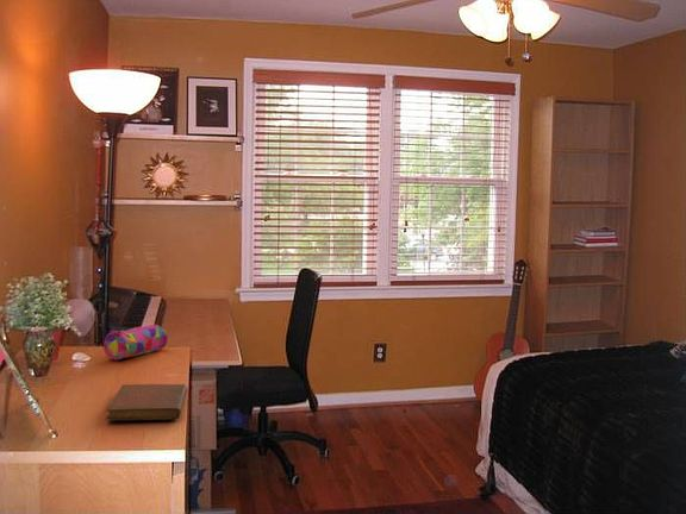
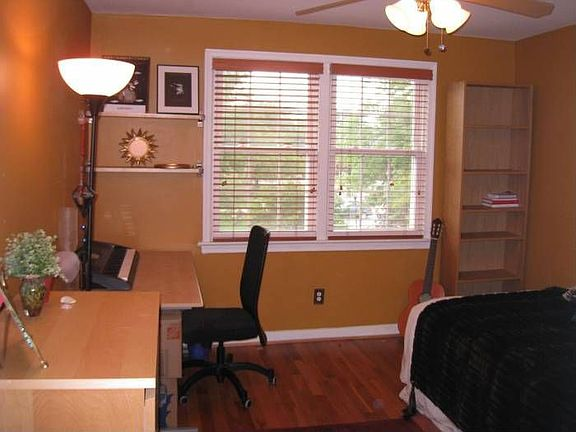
- notebook [105,383,188,421]
- pencil case [102,324,169,361]
